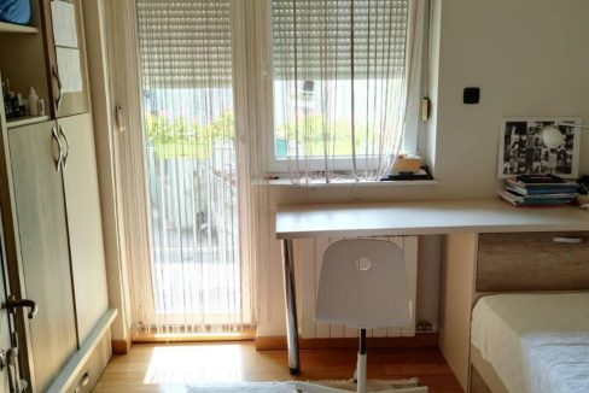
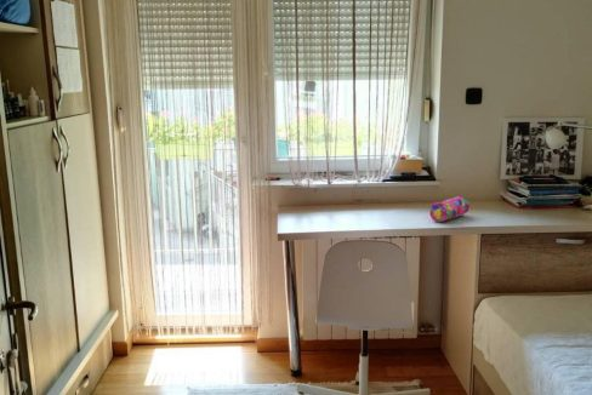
+ pencil case [428,195,471,223]
